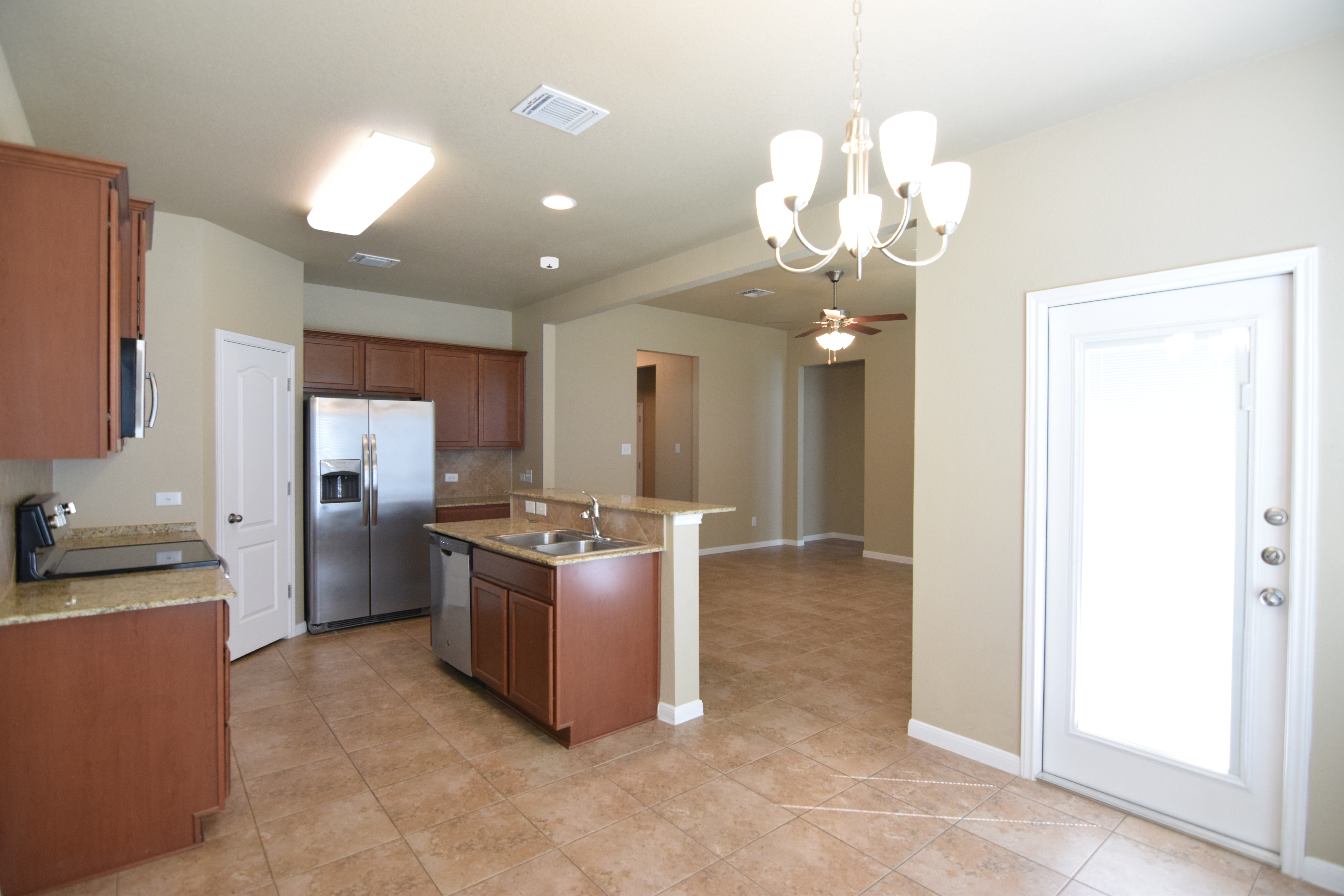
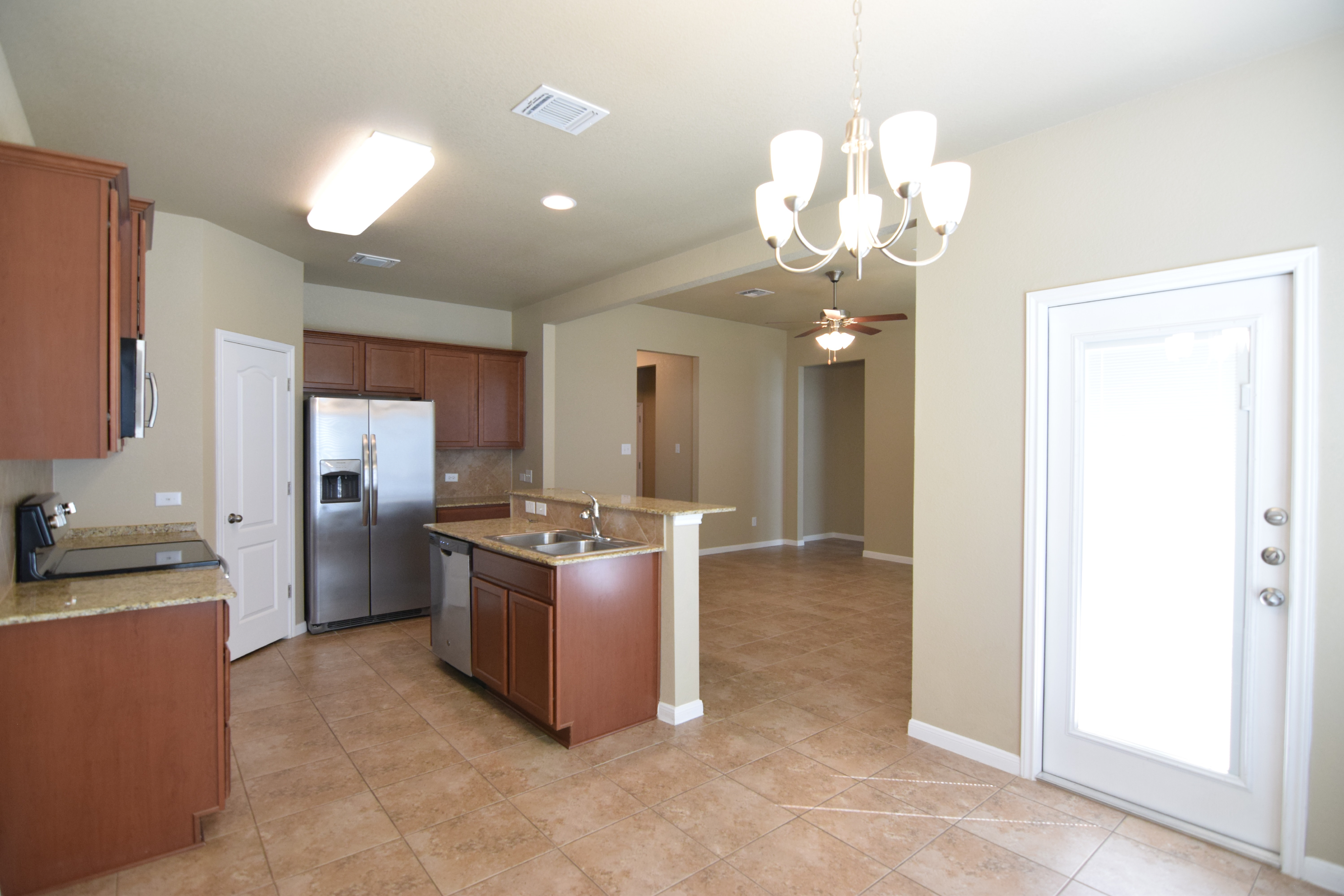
- smoke detector [540,256,559,269]
